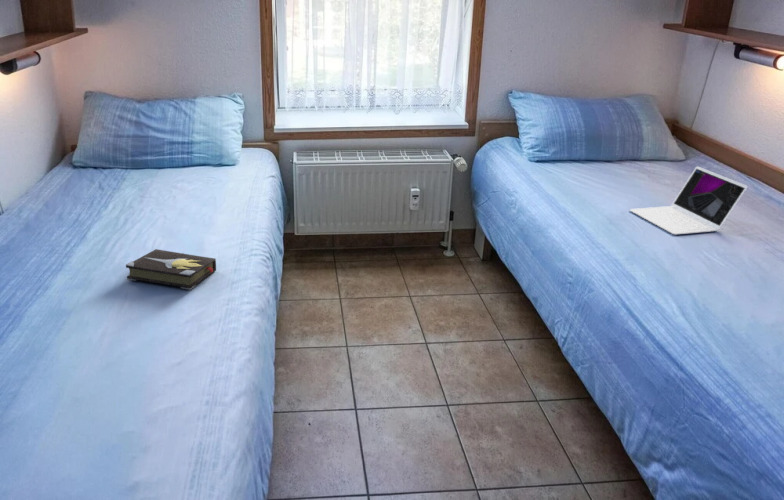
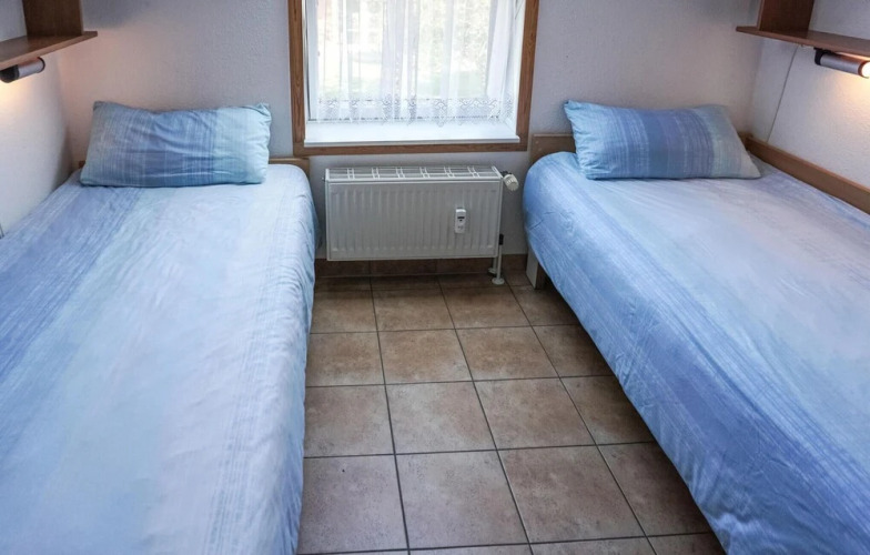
- hardback book [125,248,217,291]
- laptop [629,165,748,236]
